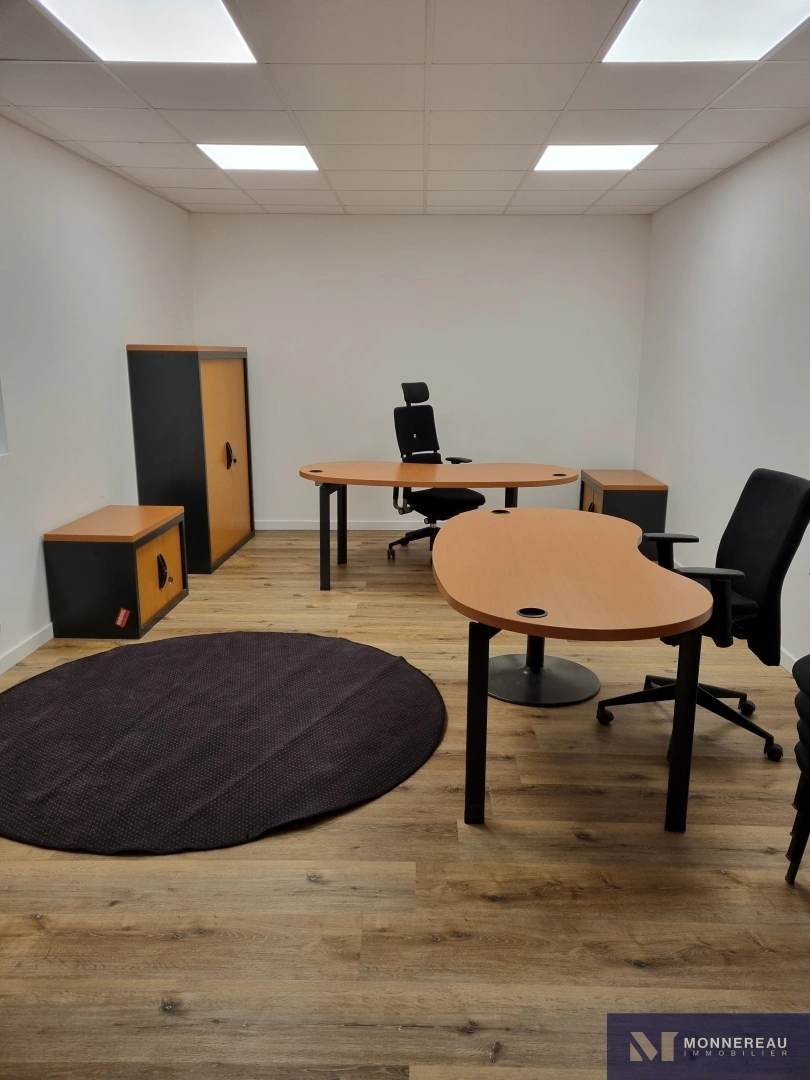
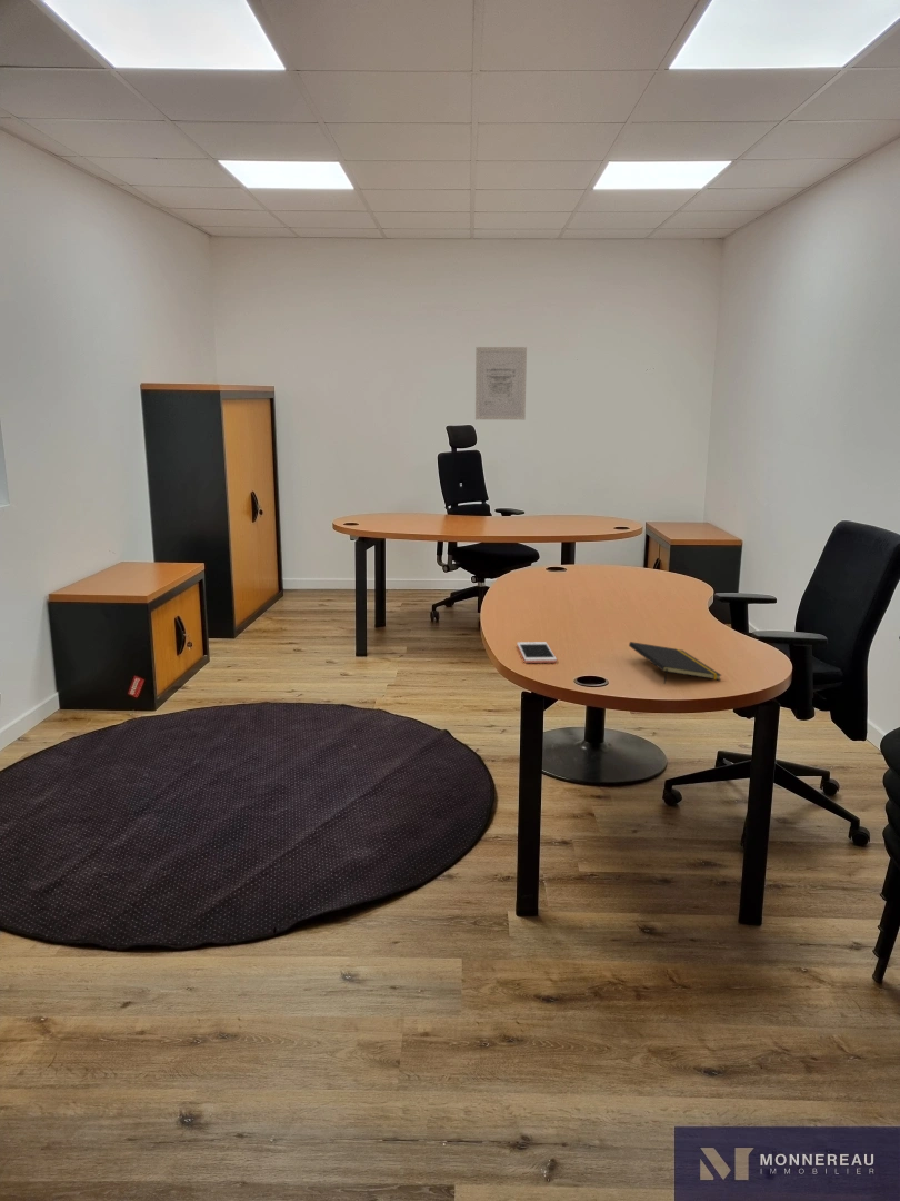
+ notepad [628,641,723,685]
+ wall art [474,346,528,420]
+ cell phone [516,641,558,664]
